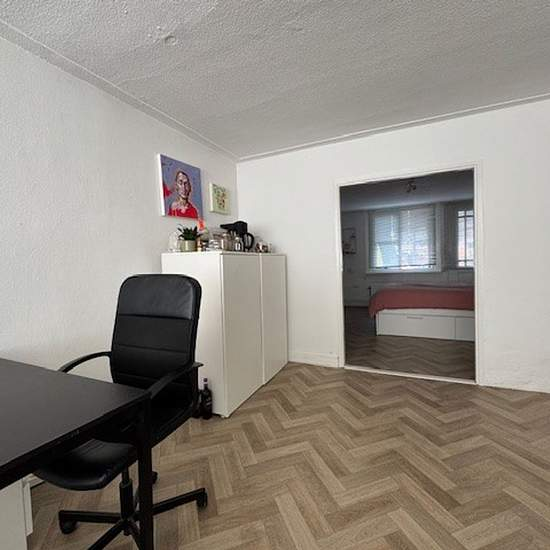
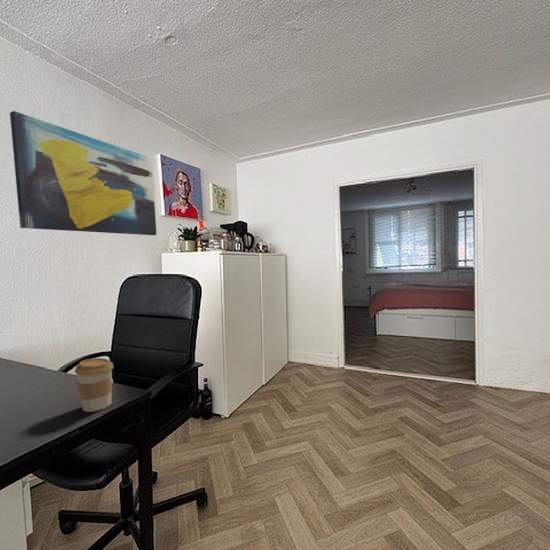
+ wall art [9,110,157,236]
+ coffee cup [74,357,114,413]
